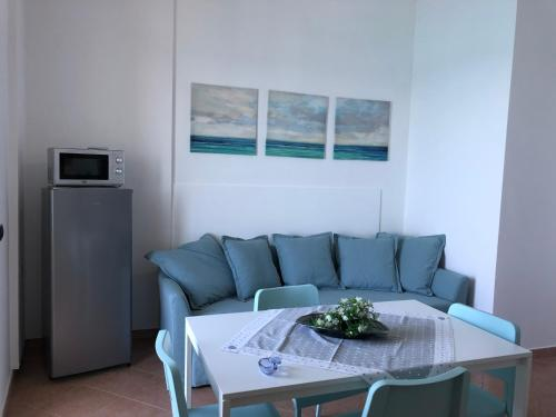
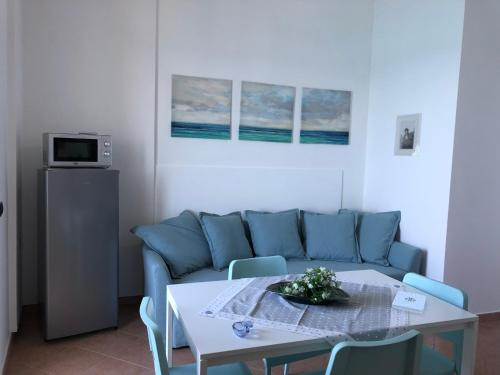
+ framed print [393,112,423,157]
+ notepad [391,290,427,314]
